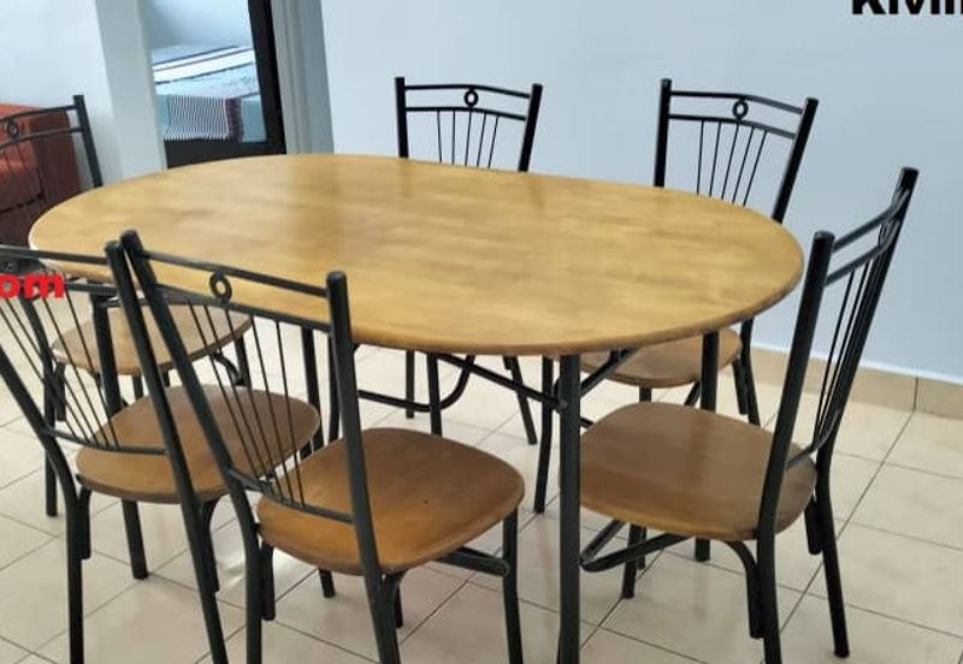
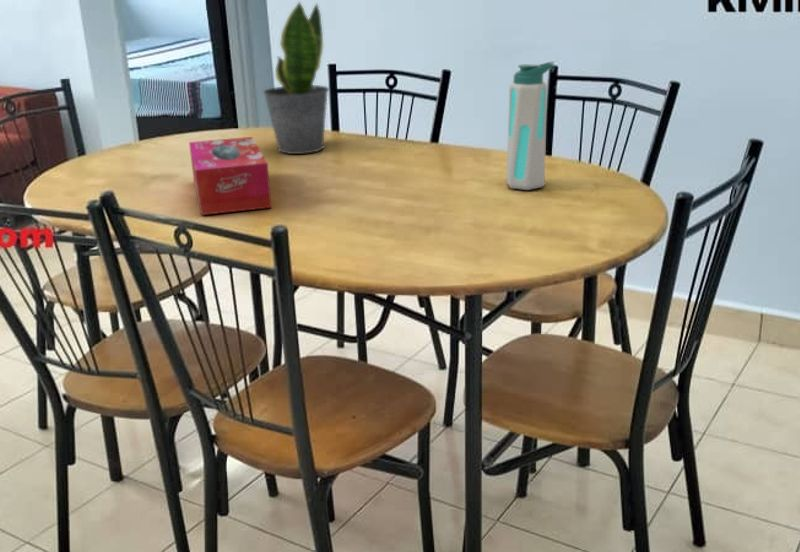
+ water bottle [506,60,555,191]
+ potted plant [262,0,330,155]
+ tissue box [188,136,273,216]
